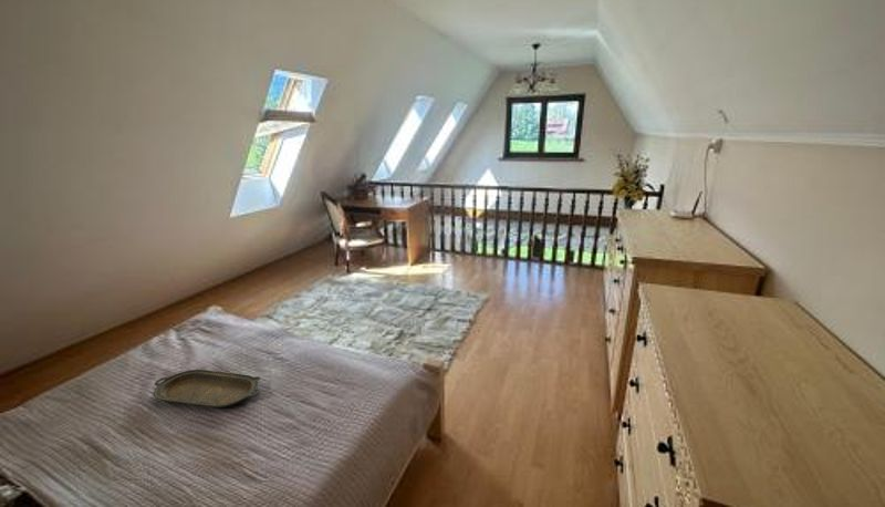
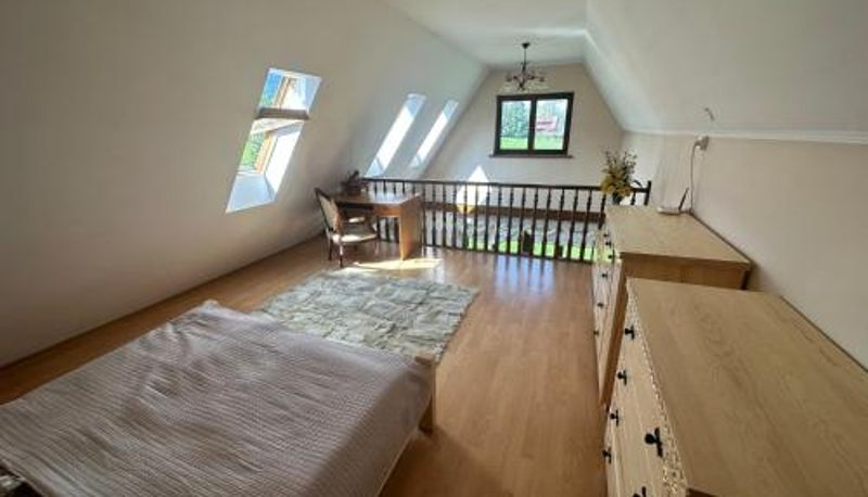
- serving tray [153,369,261,408]
